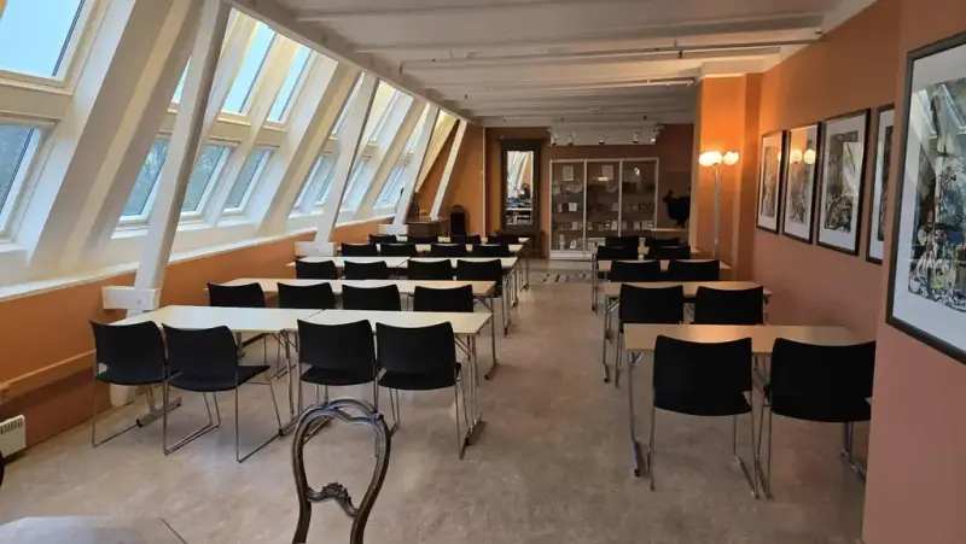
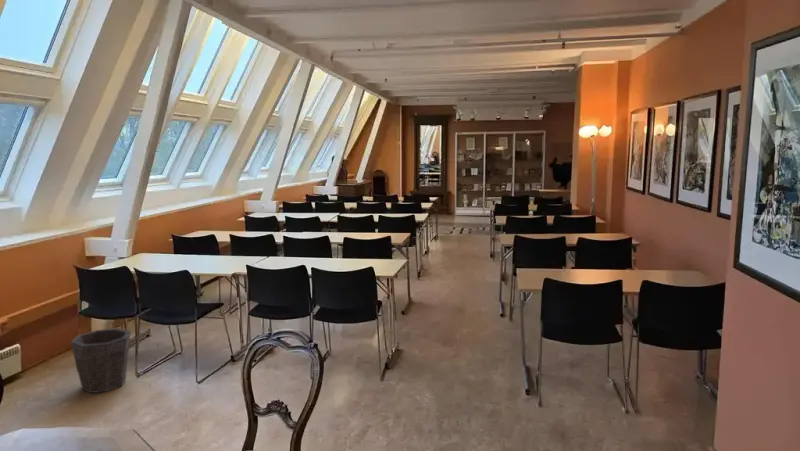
+ waste bin [70,328,132,394]
